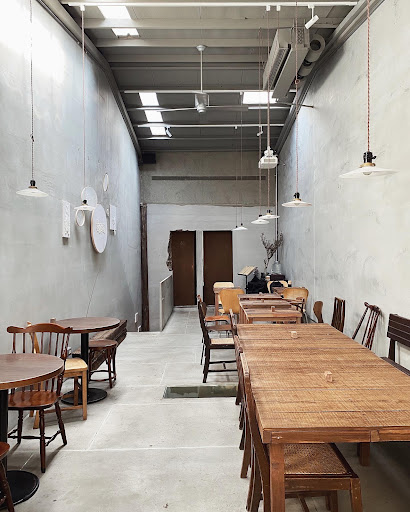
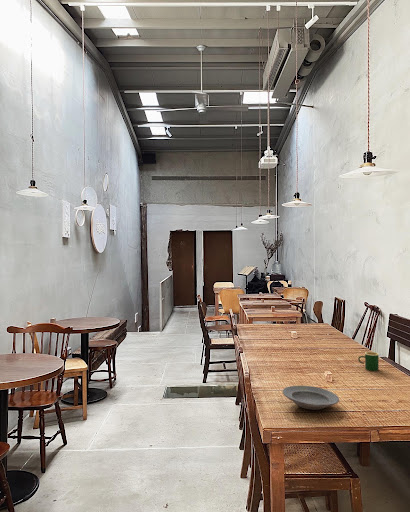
+ plate [282,385,340,411]
+ mug [357,351,380,372]
